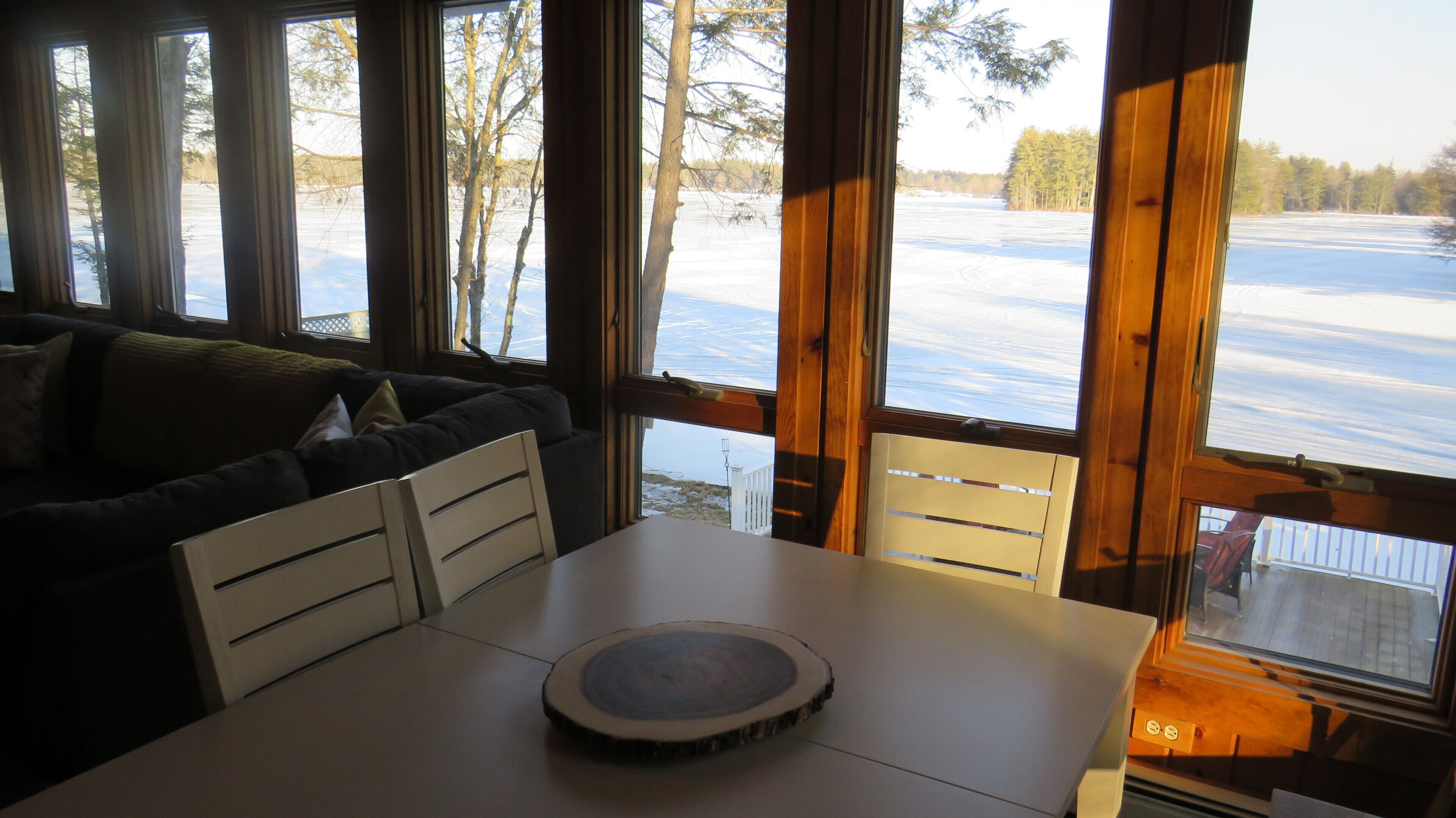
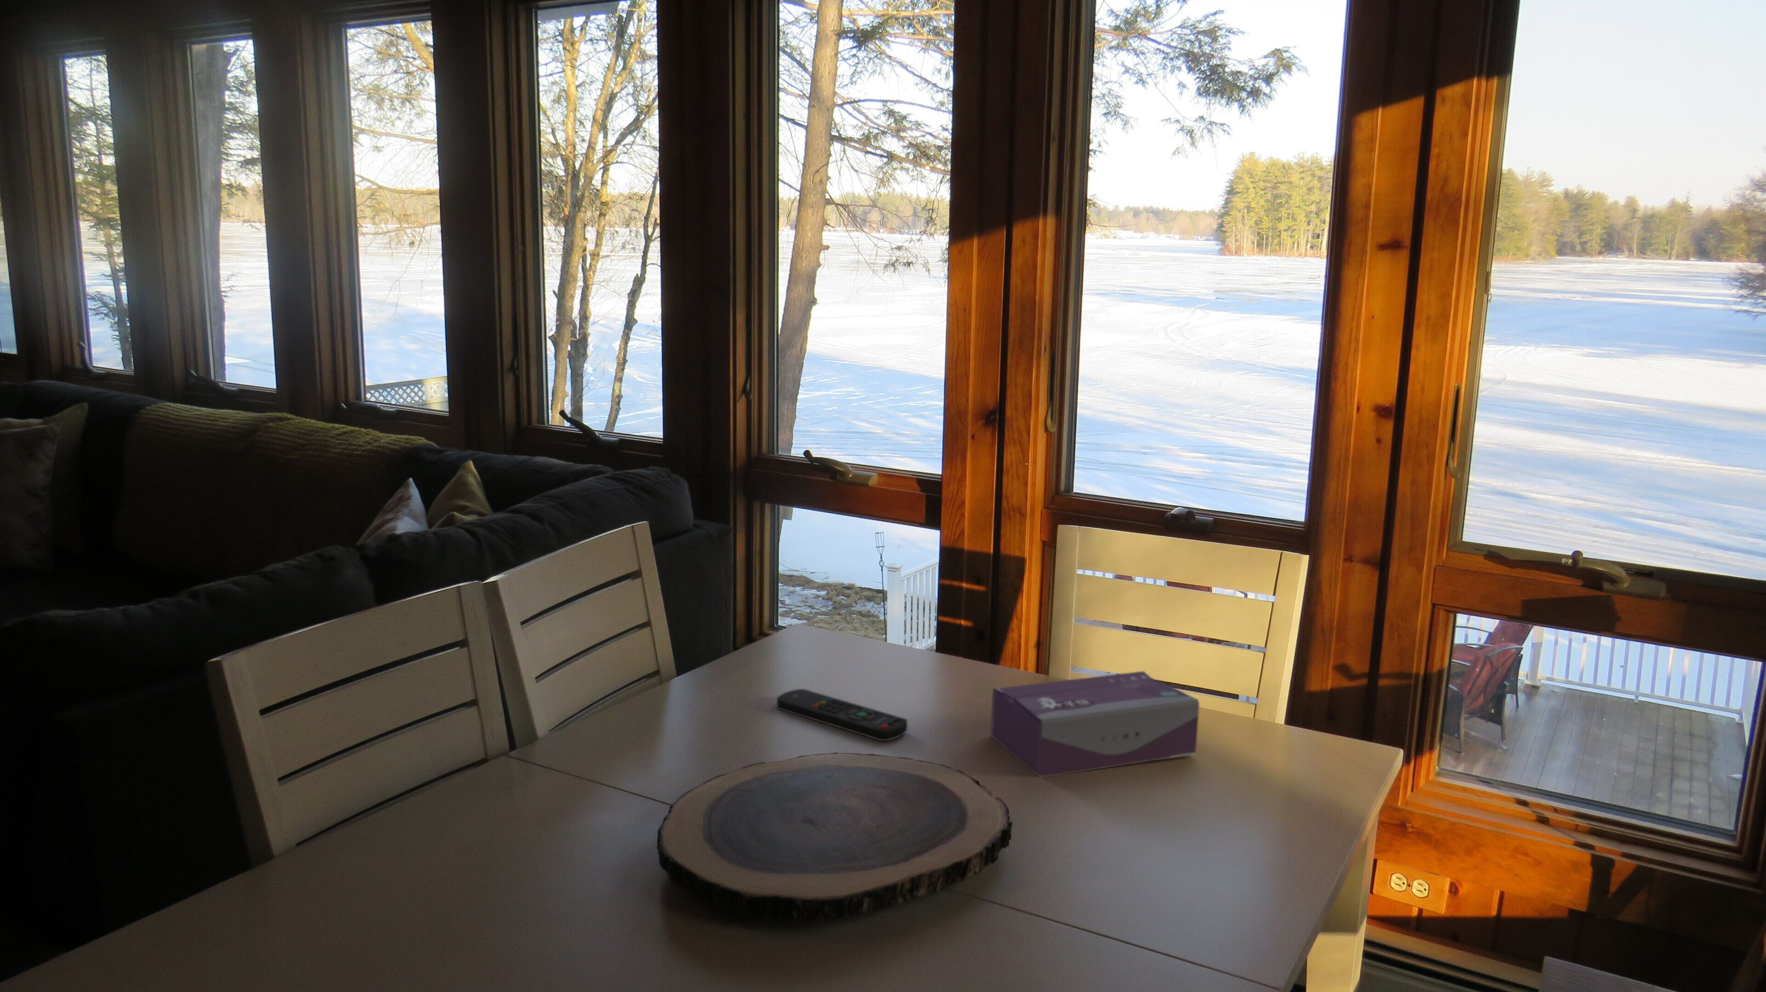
+ remote control [776,689,907,741]
+ tissue box [991,671,1200,777]
